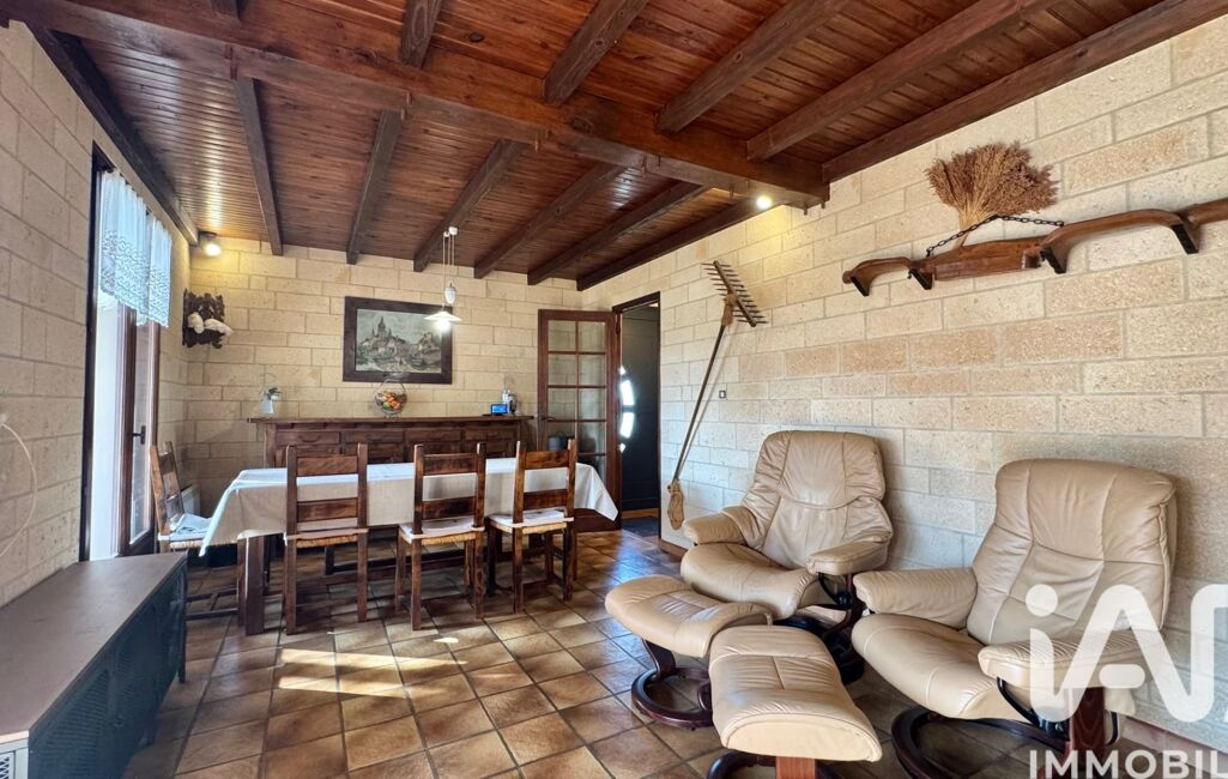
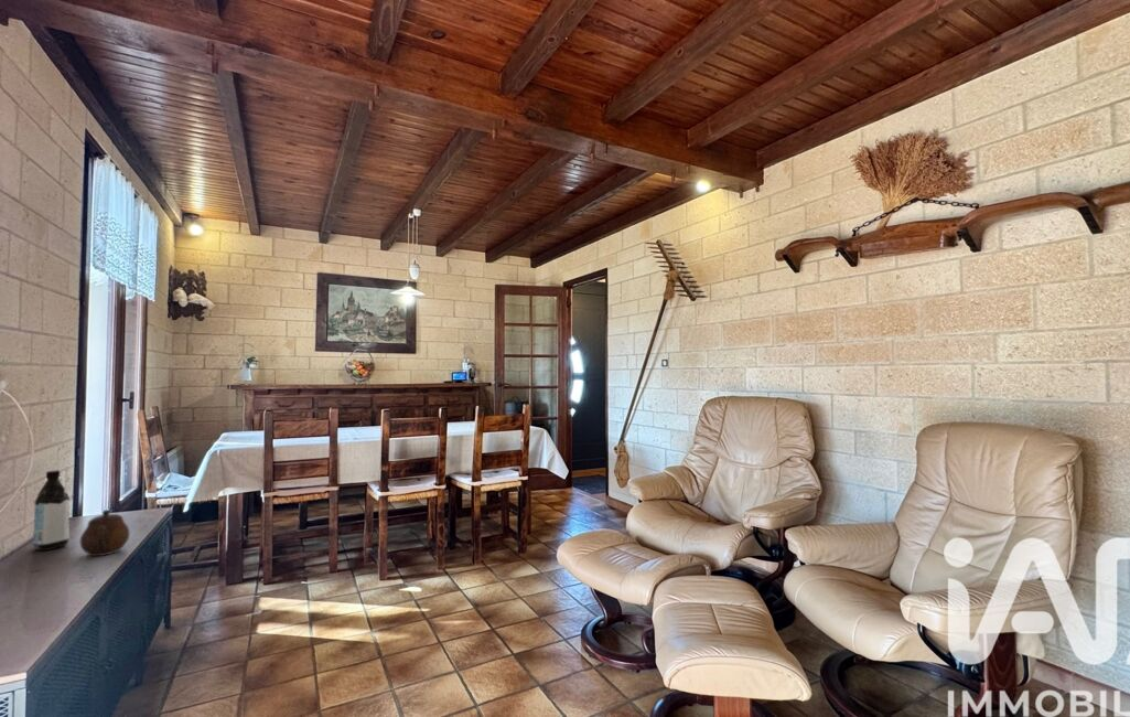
+ teapot [79,509,130,557]
+ water bottle [32,469,72,552]
